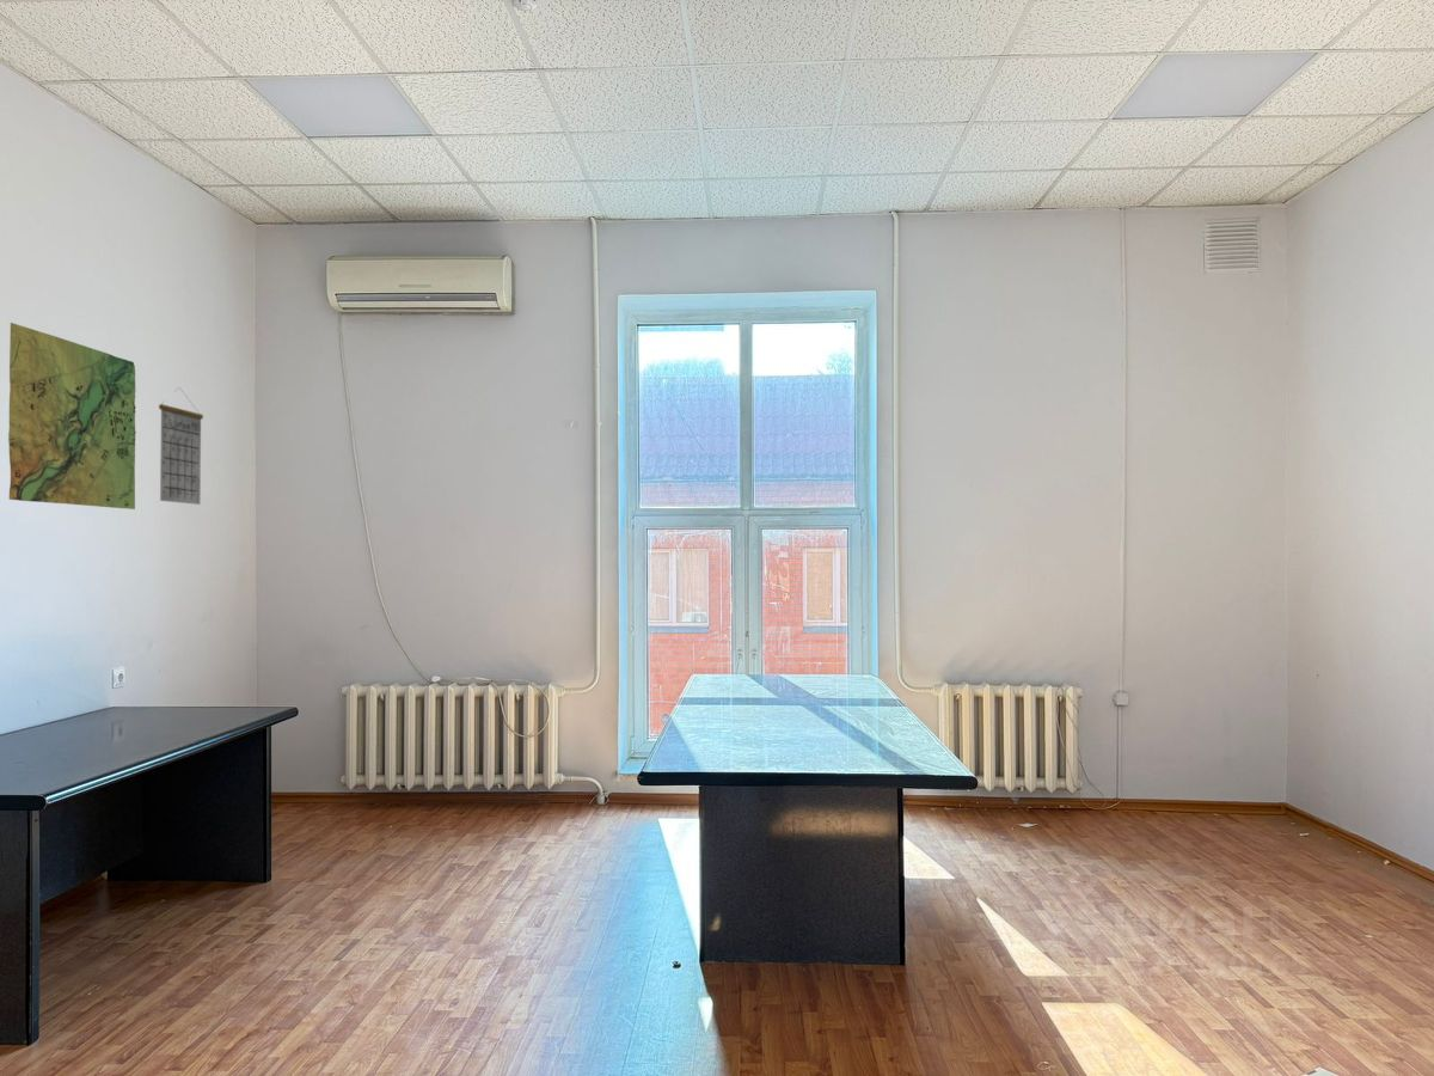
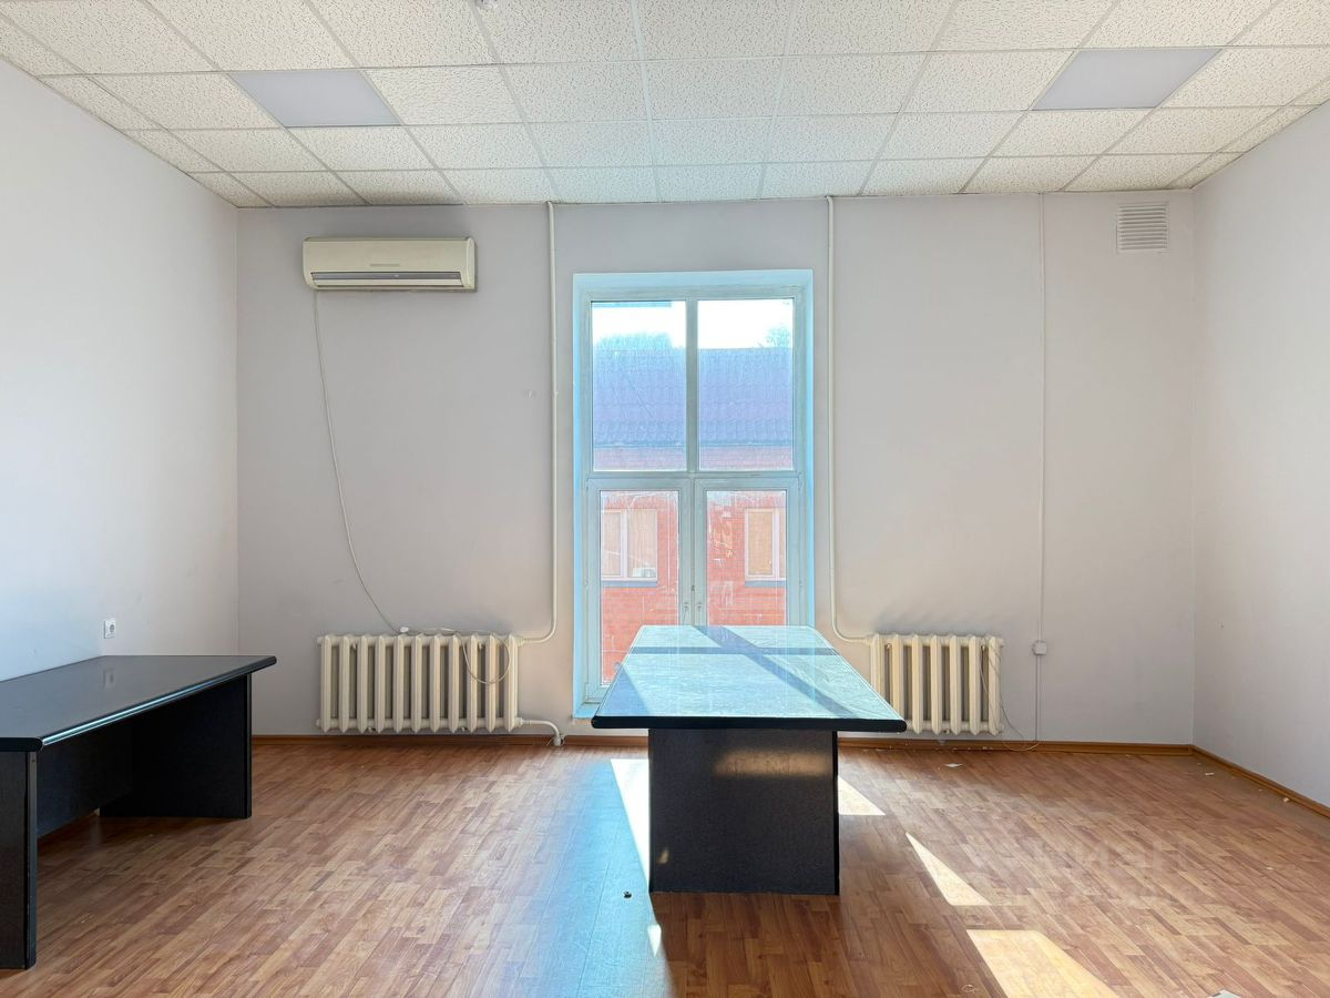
- calendar [158,386,204,506]
- map [7,322,137,511]
